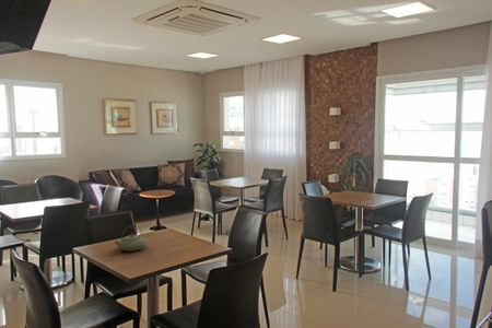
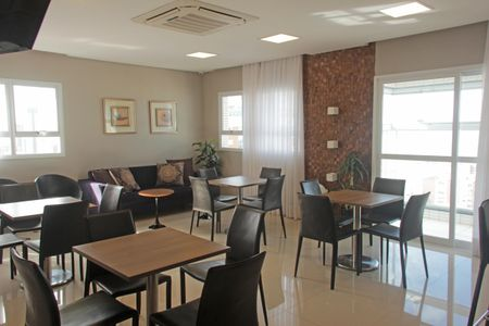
- teapot [114,224,149,253]
